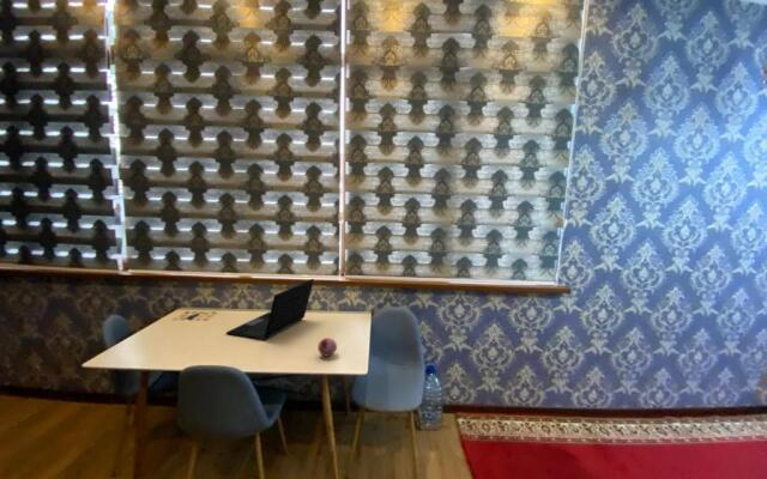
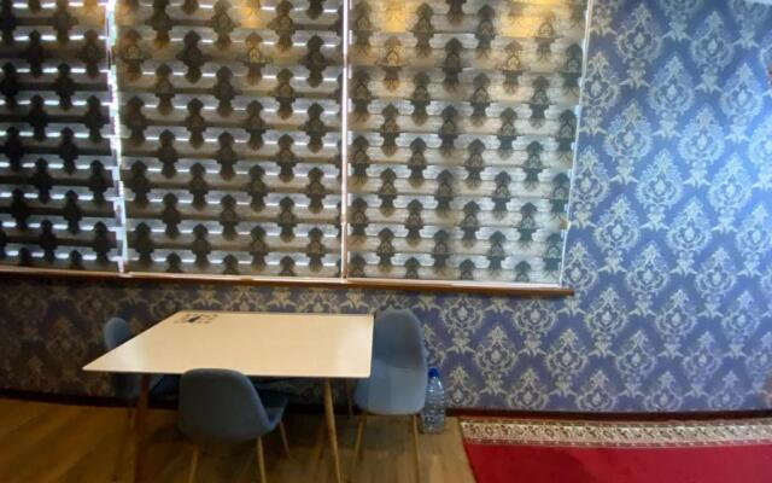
- fruit [316,336,338,358]
- laptop [225,278,315,341]
